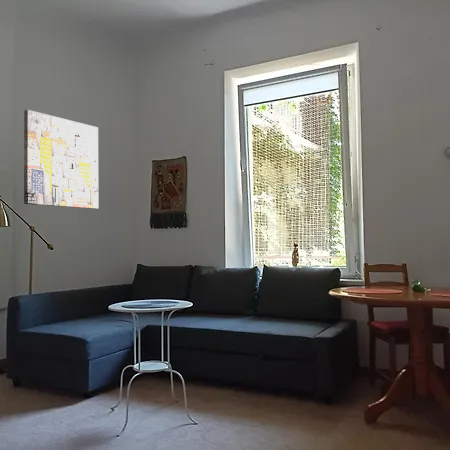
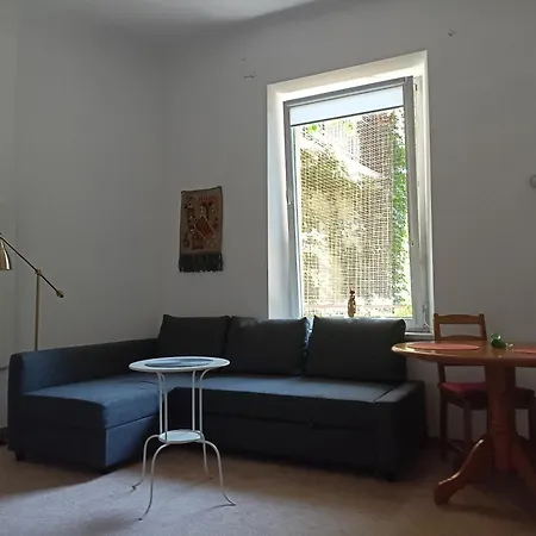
- wall art [23,109,99,210]
